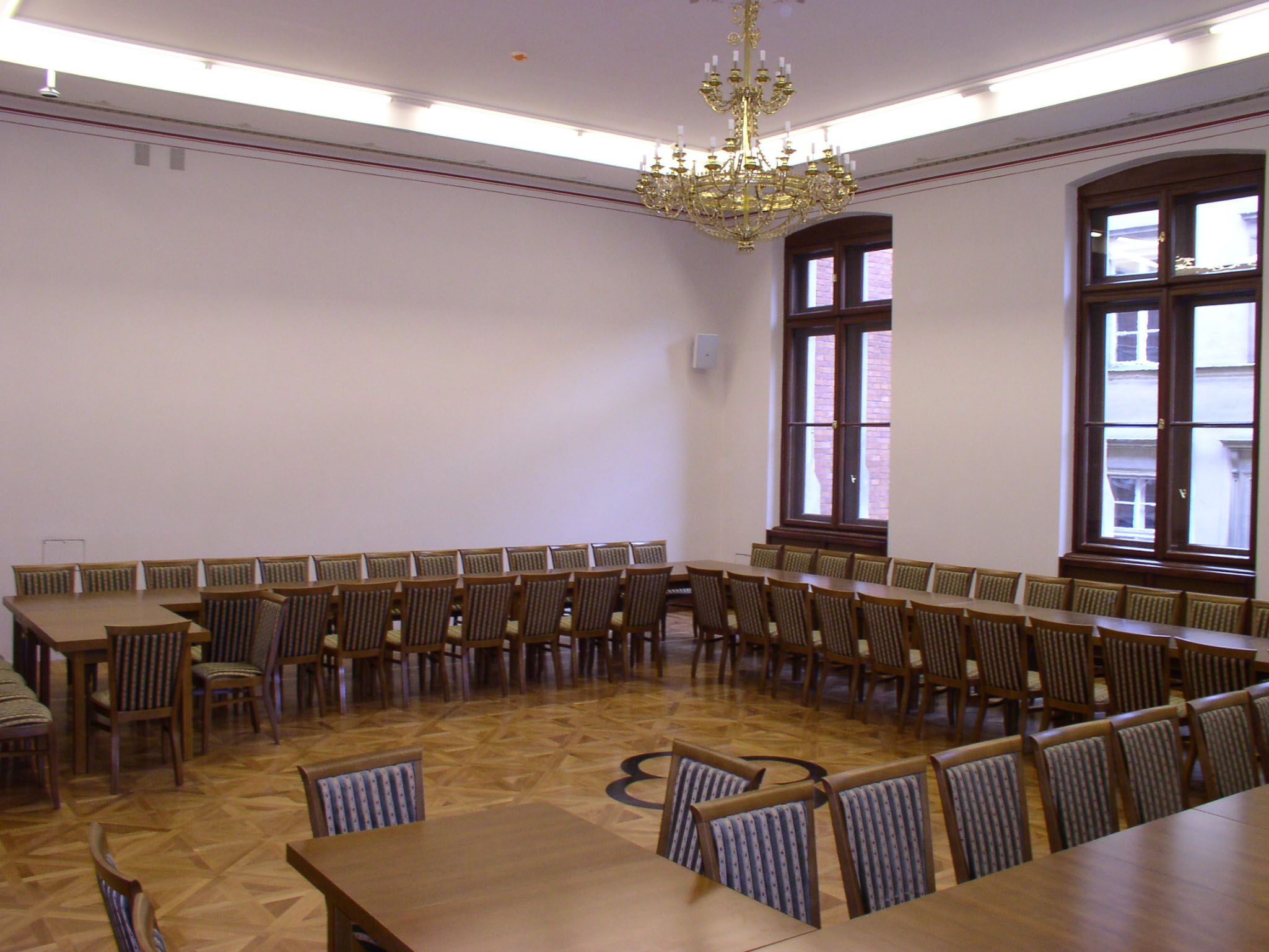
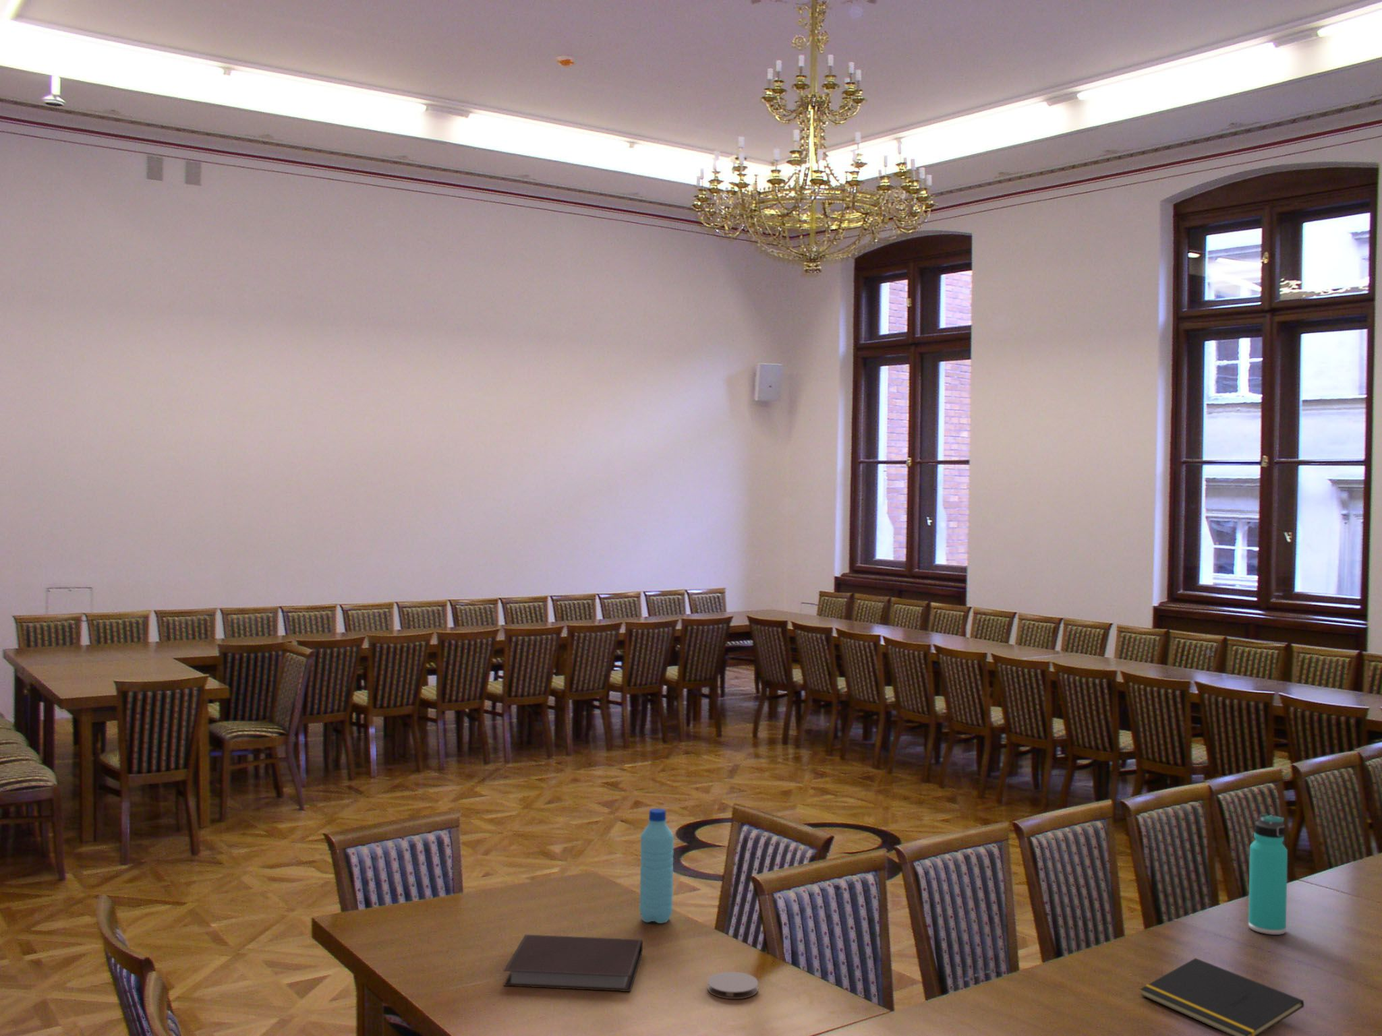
+ coaster [707,972,759,1000]
+ notepad [1140,958,1305,1036]
+ notebook [503,934,644,992]
+ water bottle [639,807,674,924]
+ thermos bottle [1248,813,1288,936]
